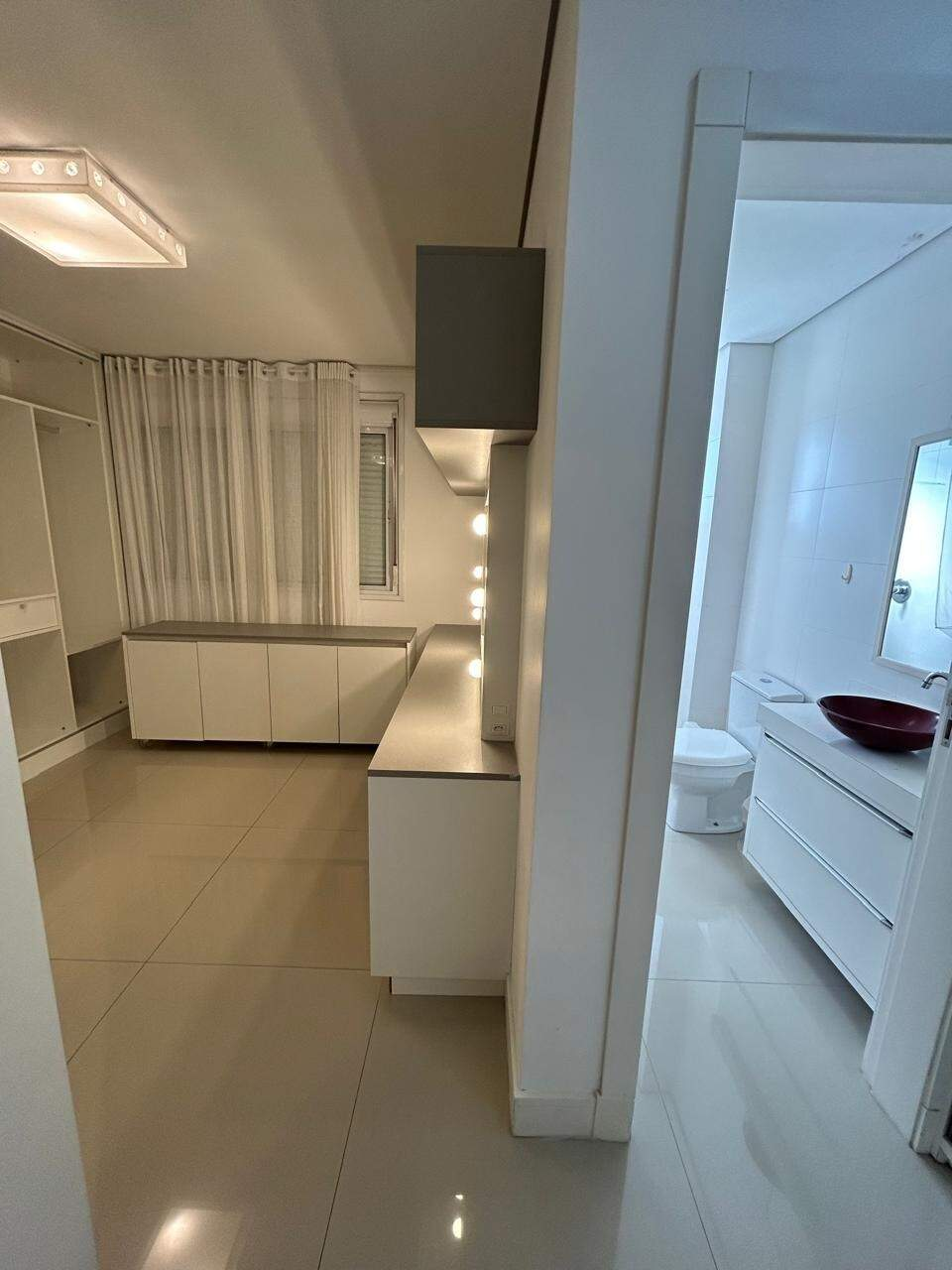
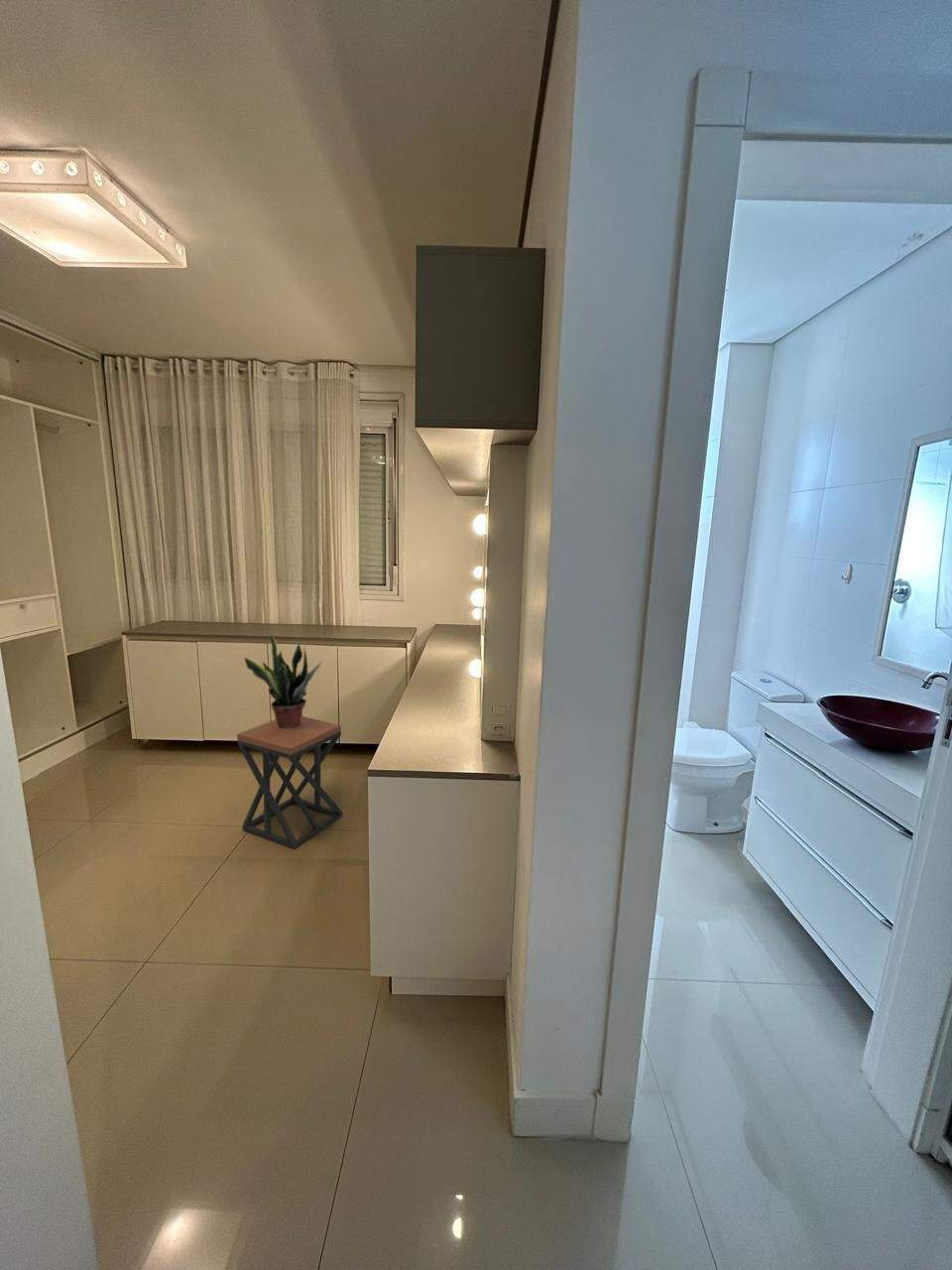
+ stool [236,715,343,850]
+ potted plant [243,634,323,730]
